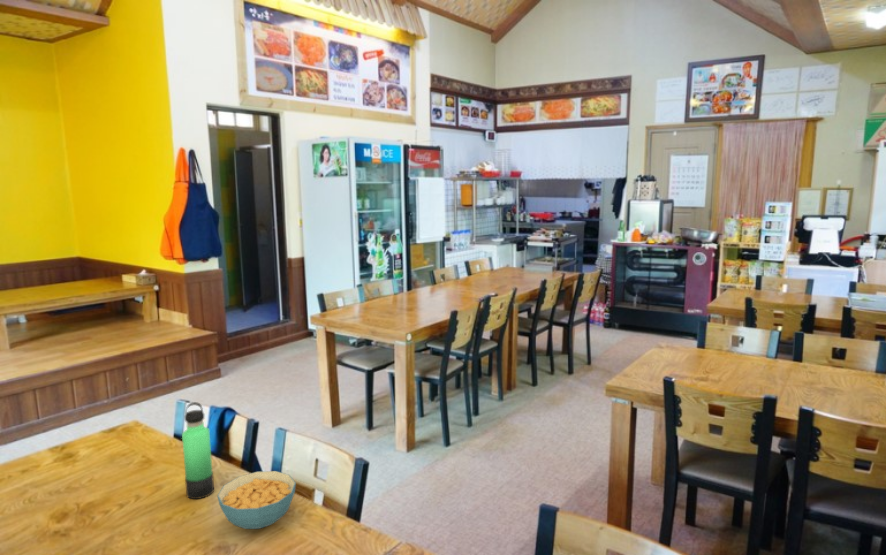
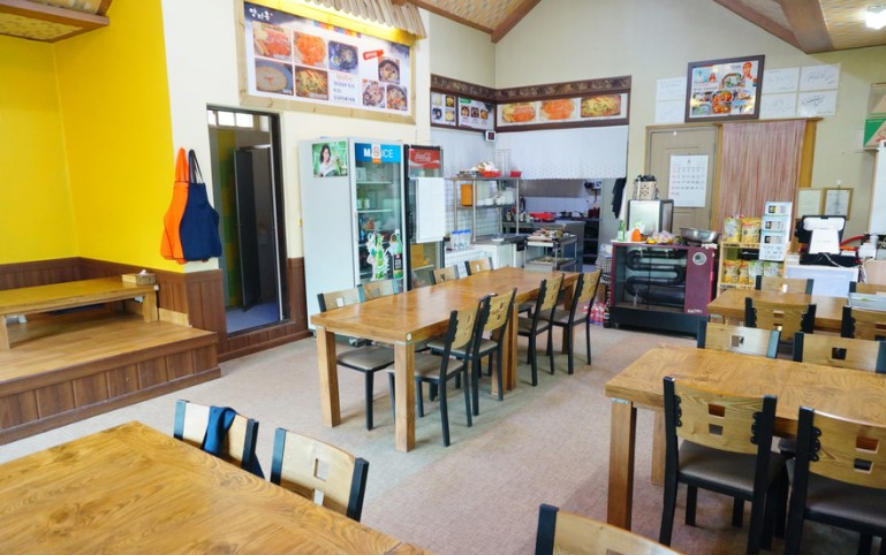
- cereal bowl [216,470,297,530]
- thermos bottle [181,401,215,500]
